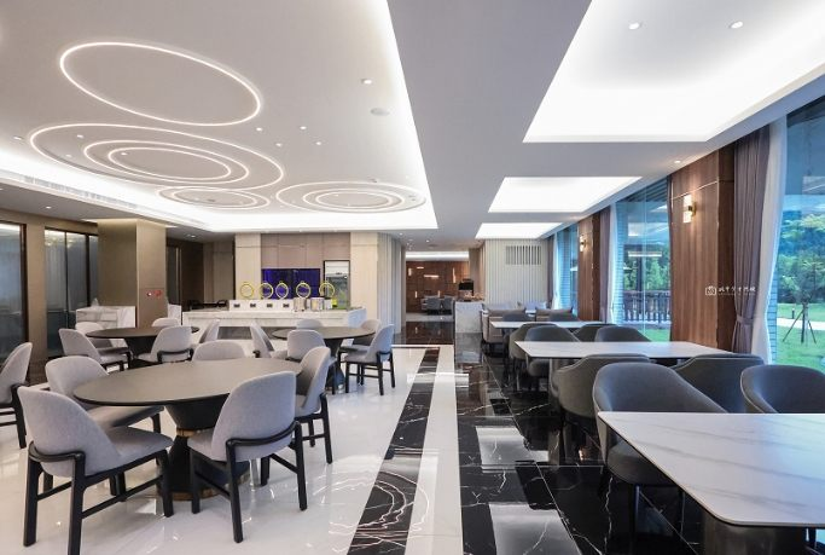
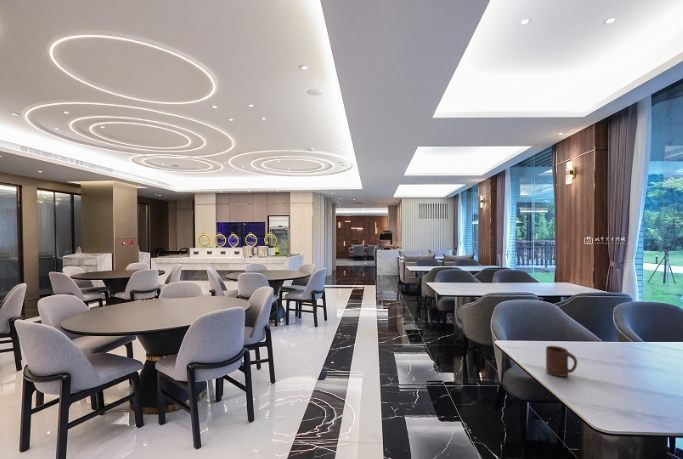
+ cup [545,345,578,378]
